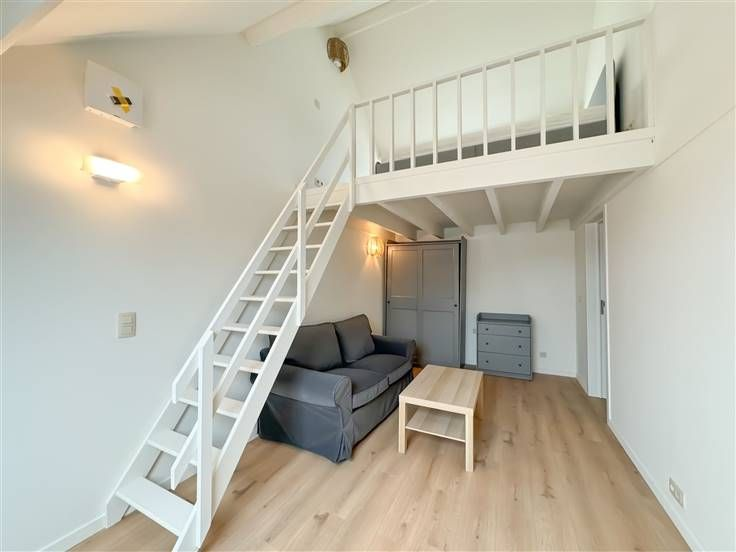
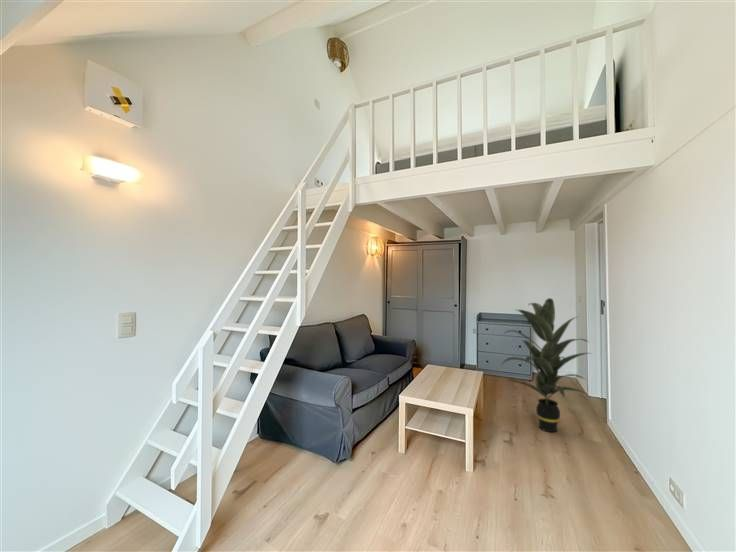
+ indoor plant [499,297,592,433]
